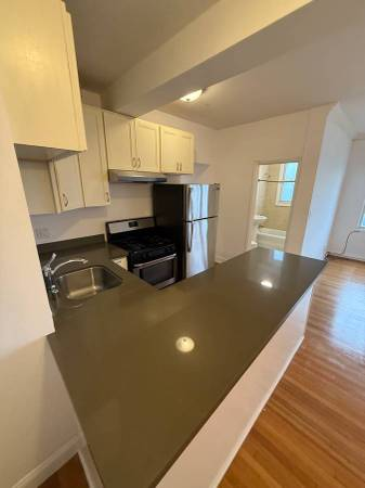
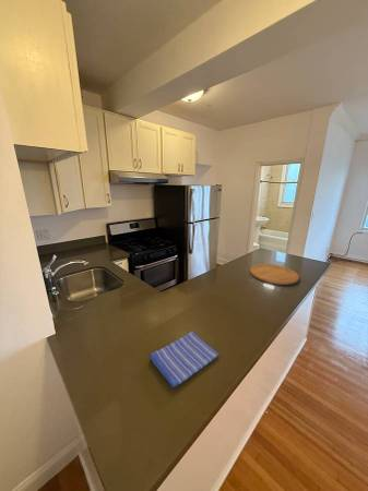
+ cutting board [249,263,300,286]
+ dish towel [149,331,221,388]
